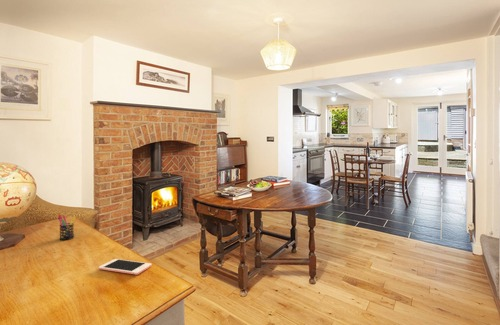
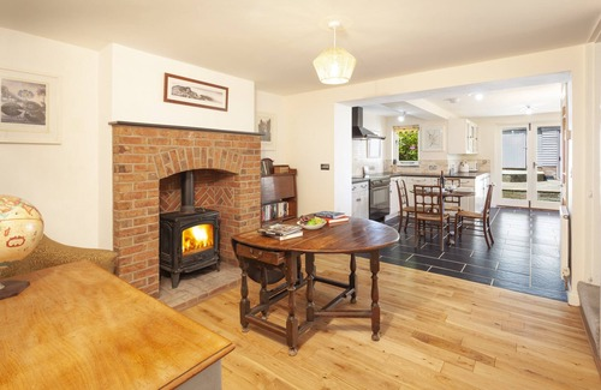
- cell phone [98,258,153,276]
- pen holder [57,214,77,241]
